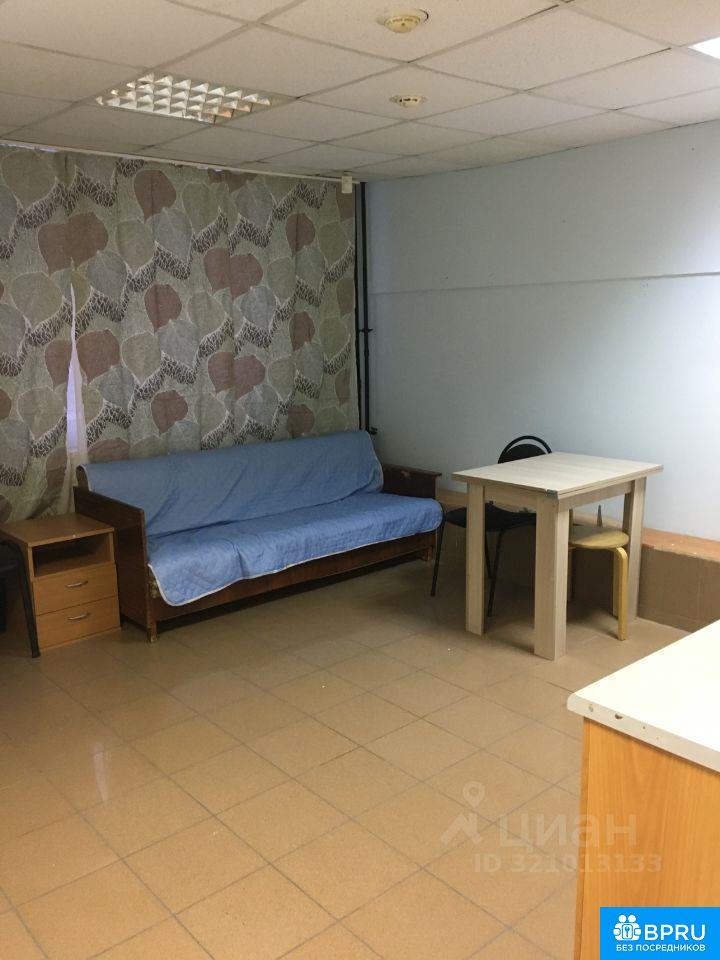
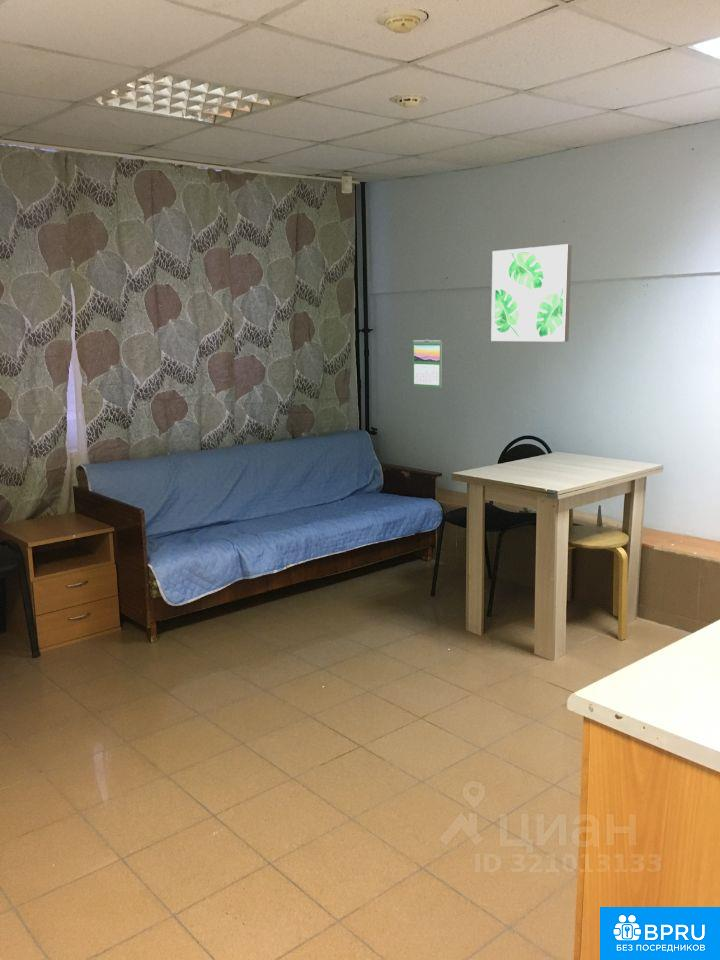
+ wall art [490,243,573,343]
+ calendar [412,339,443,389]
